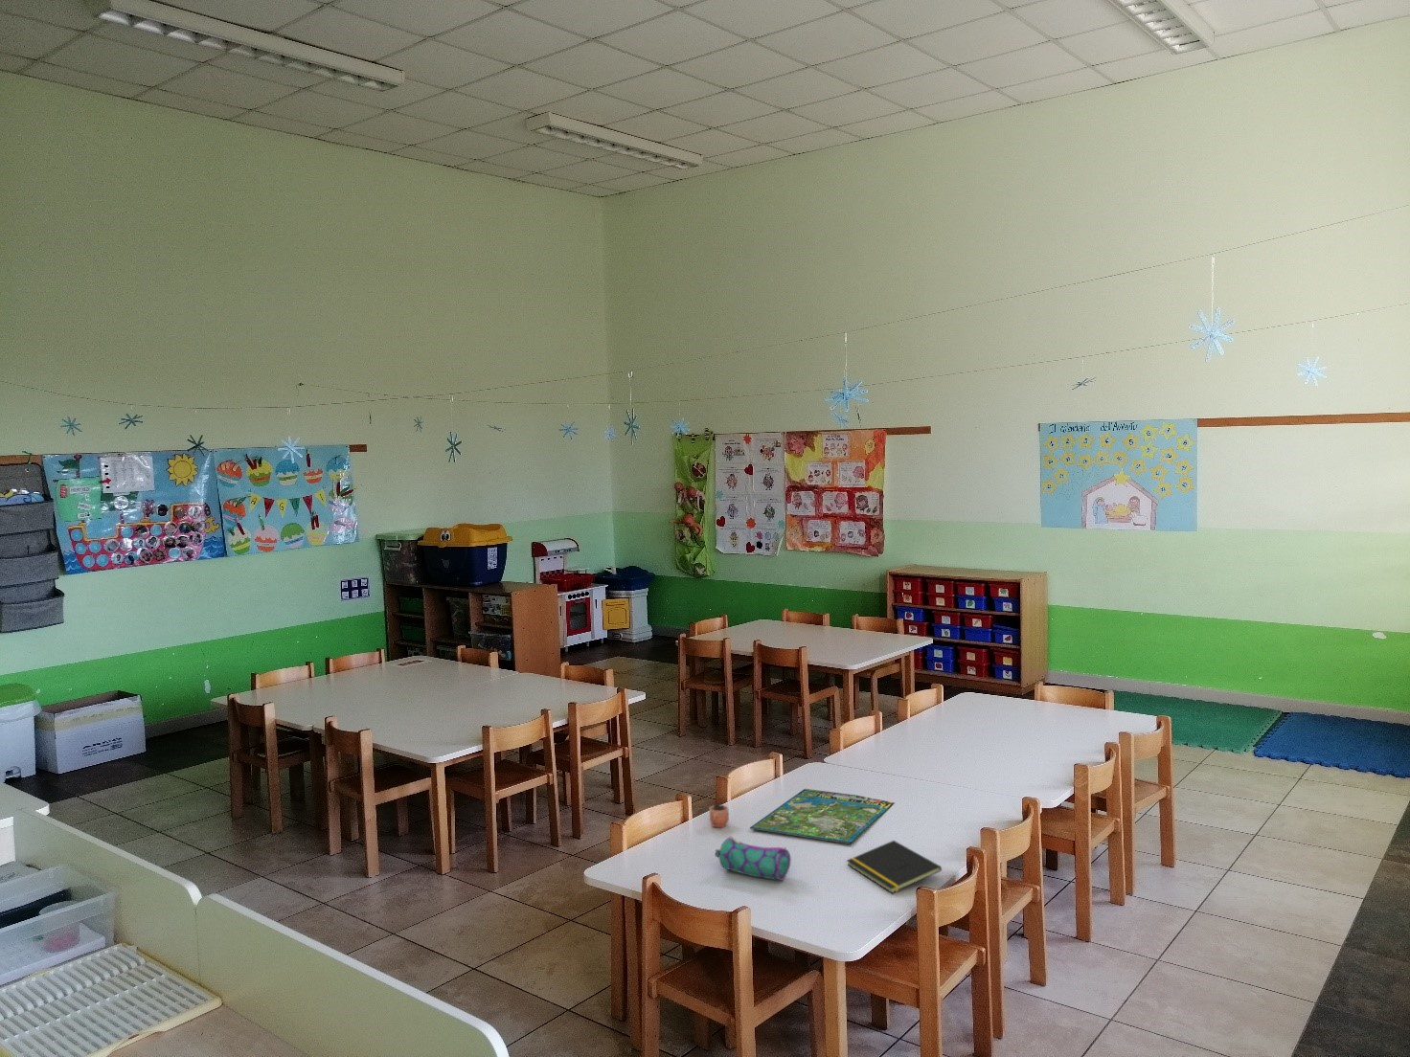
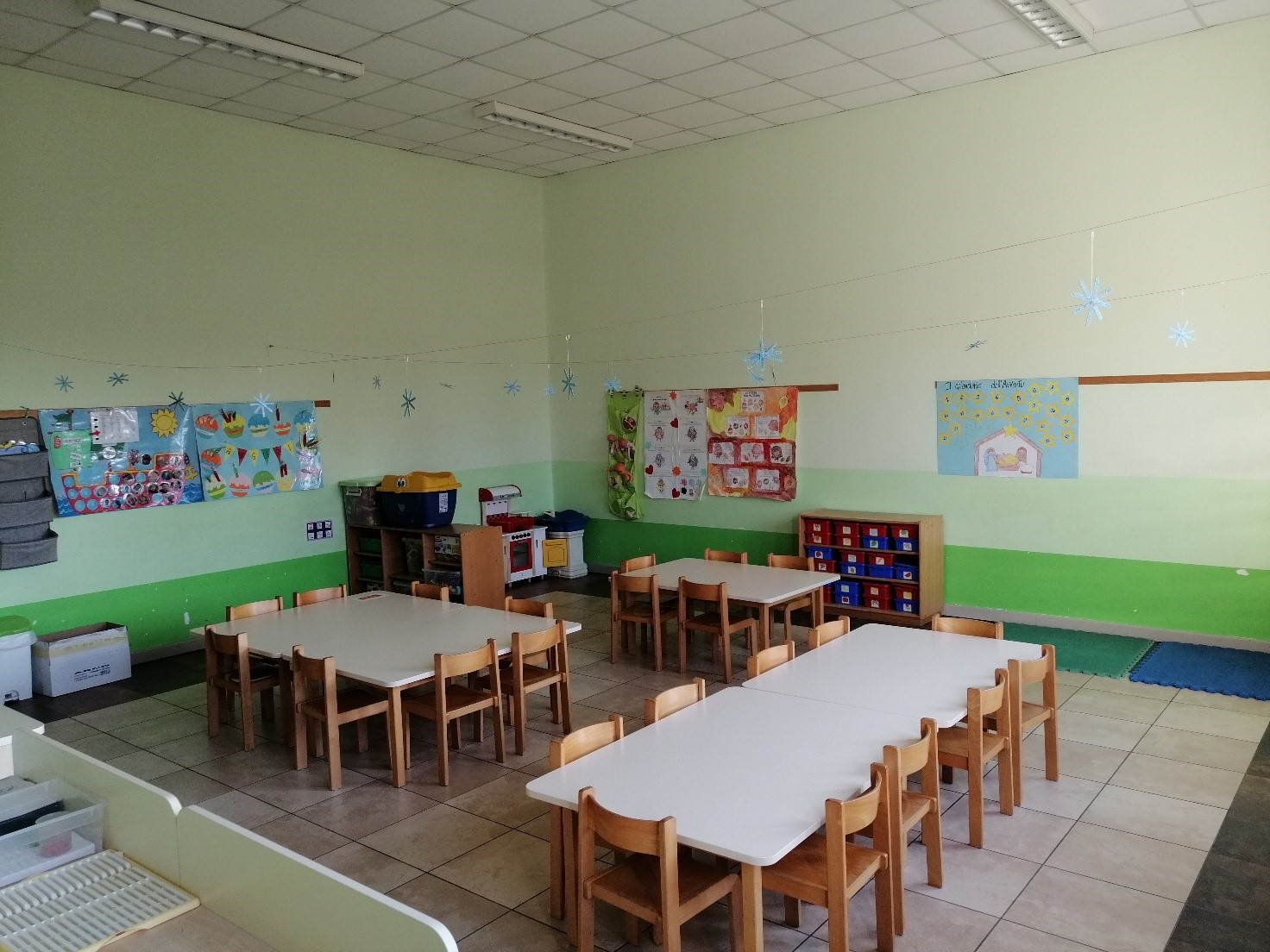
- pencil case [715,835,793,882]
- notepad [846,839,943,894]
- cocoa [708,789,729,828]
- board game [749,788,896,845]
